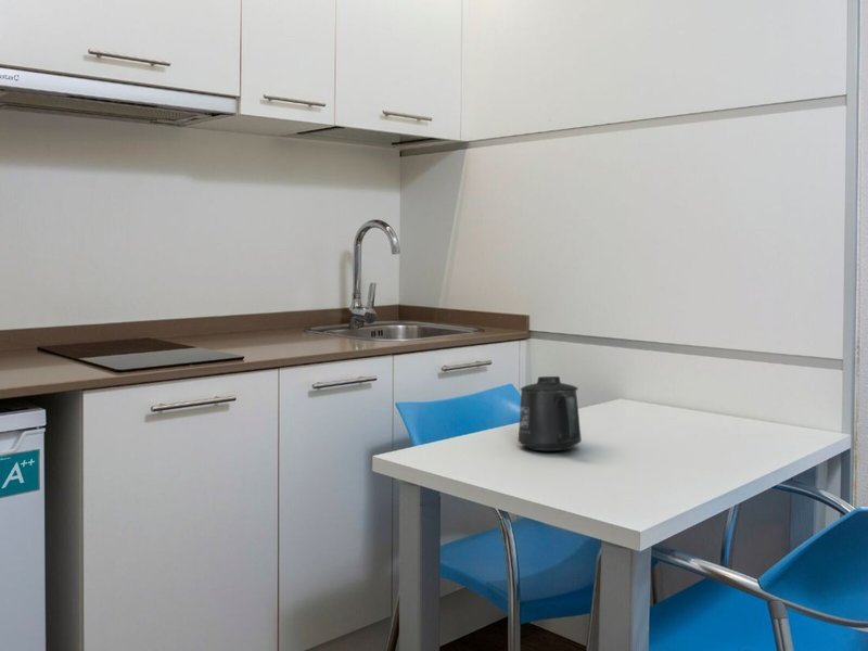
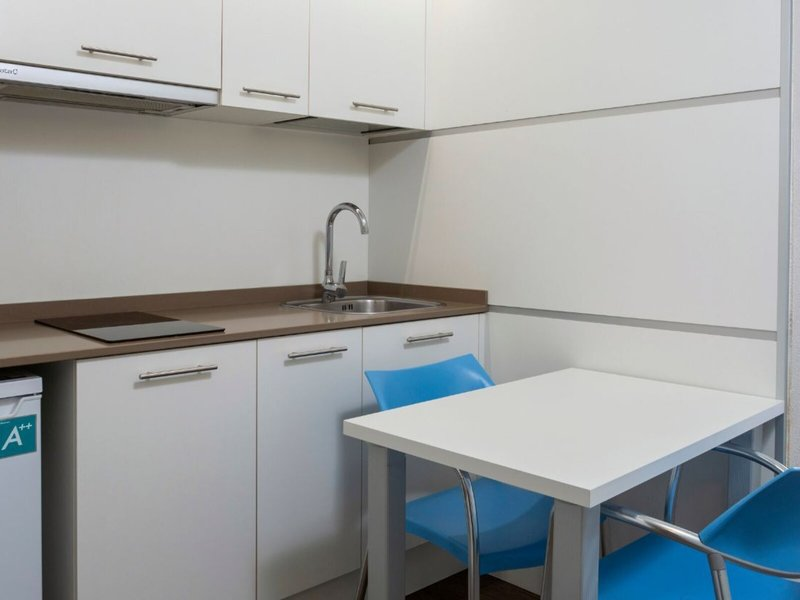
- mug [518,375,583,451]
